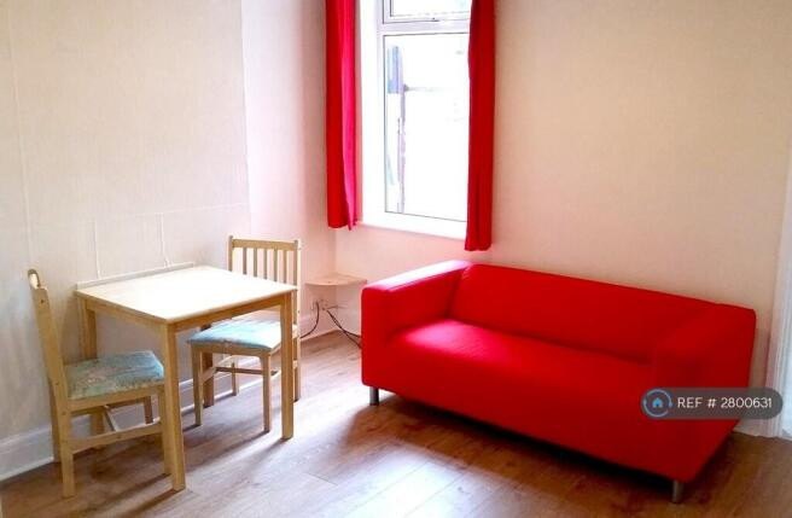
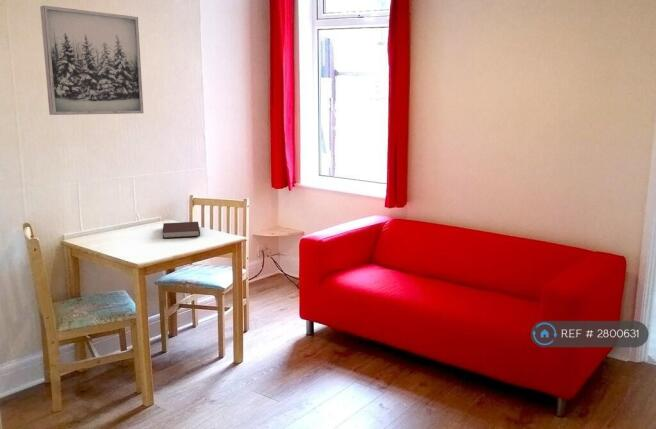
+ wall art [39,5,144,116]
+ notebook [162,221,201,239]
